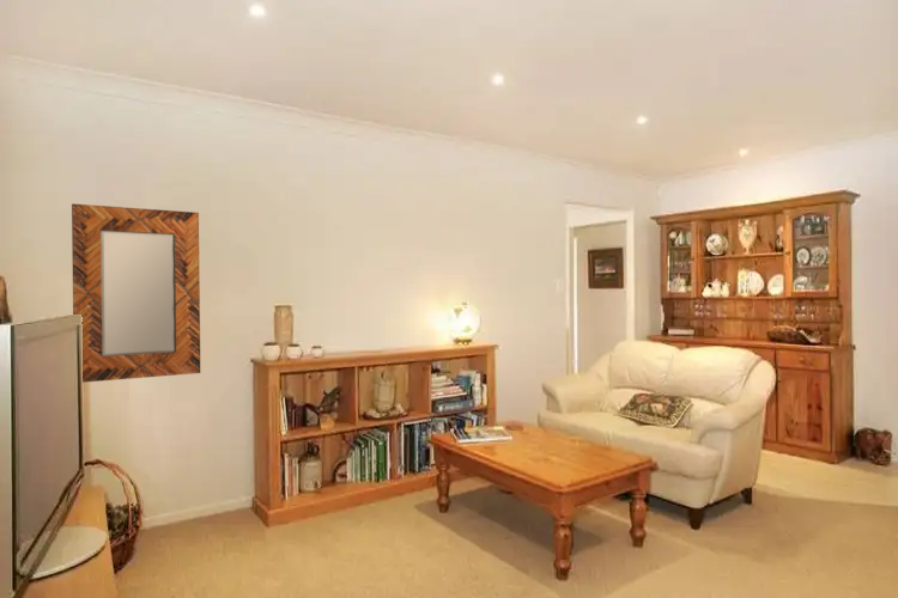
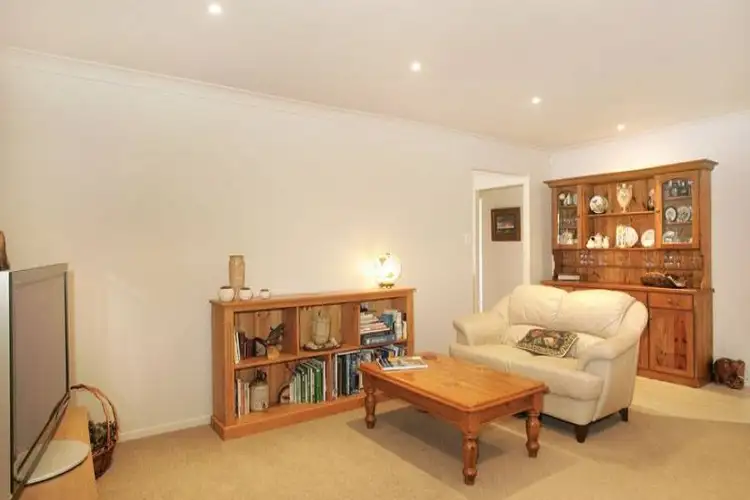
- home mirror [71,202,201,384]
